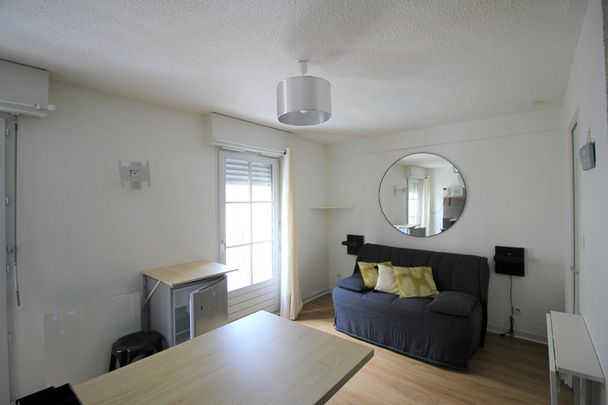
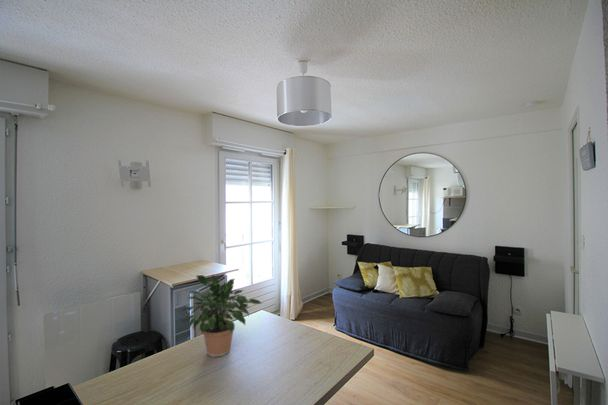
+ potted plant [177,274,263,358]
